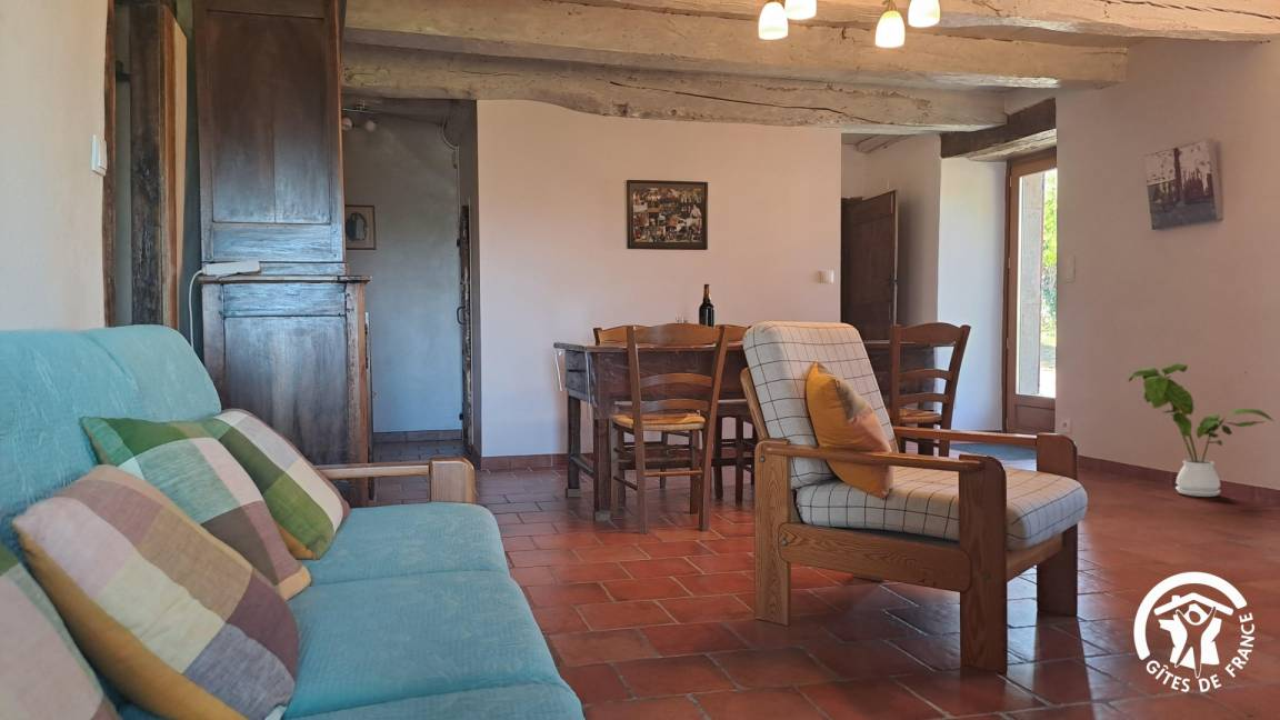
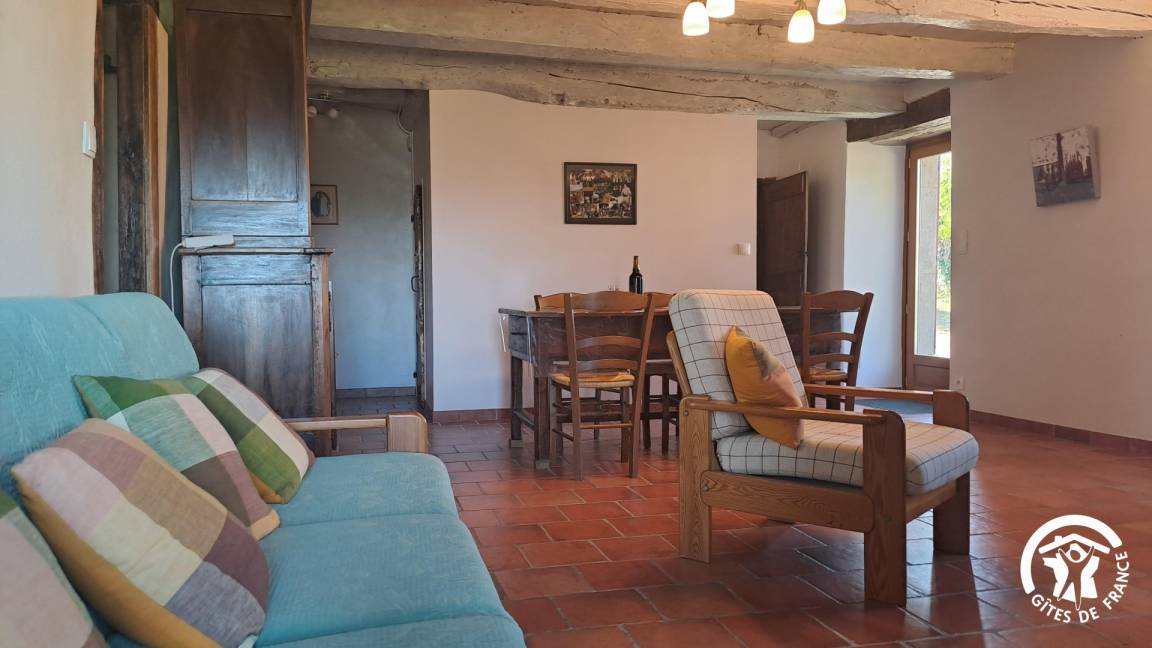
- house plant [1128,362,1274,498]
